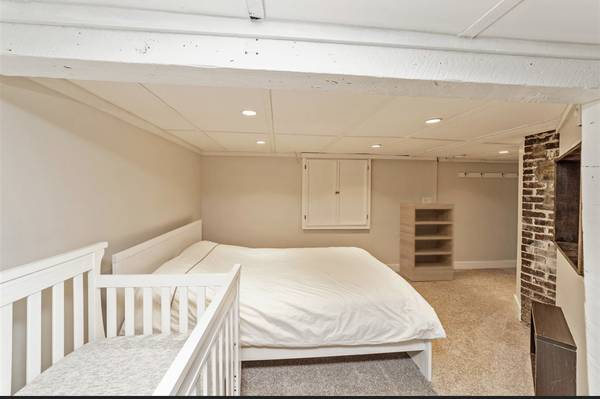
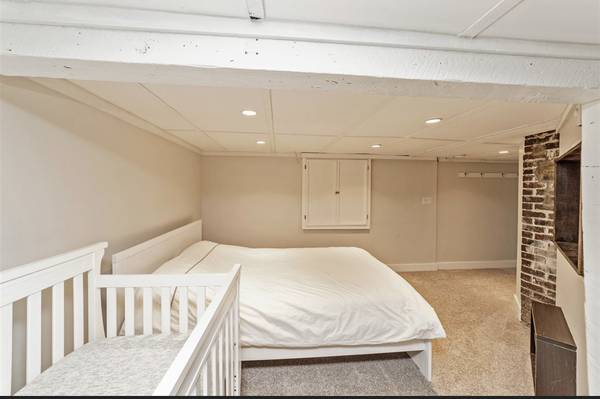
- bookcase [398,202,455,282]
